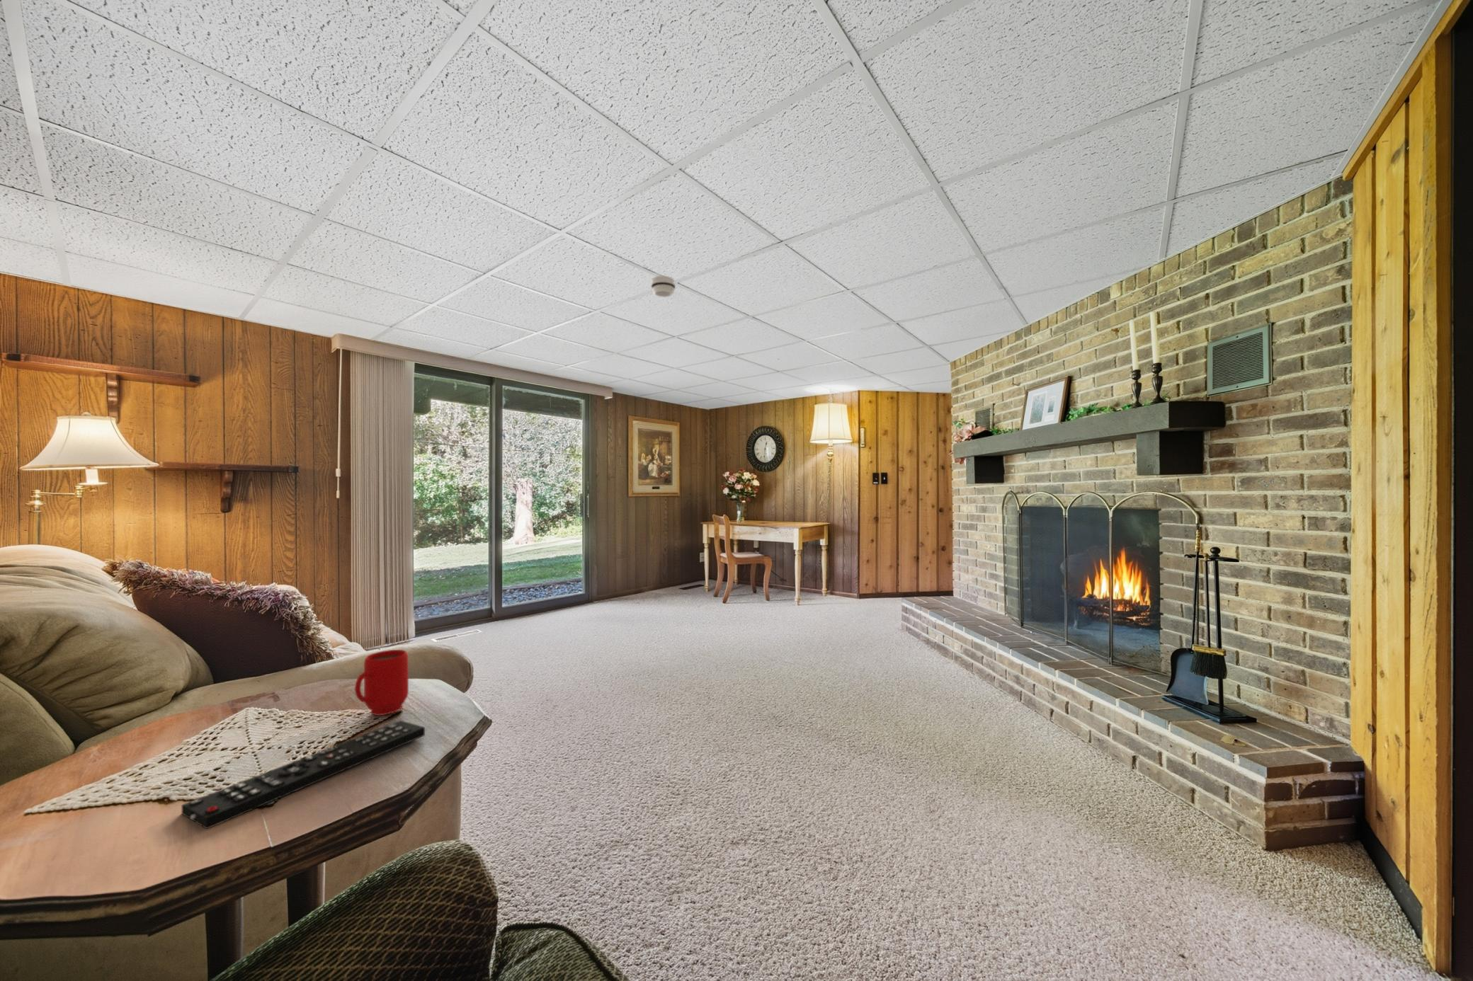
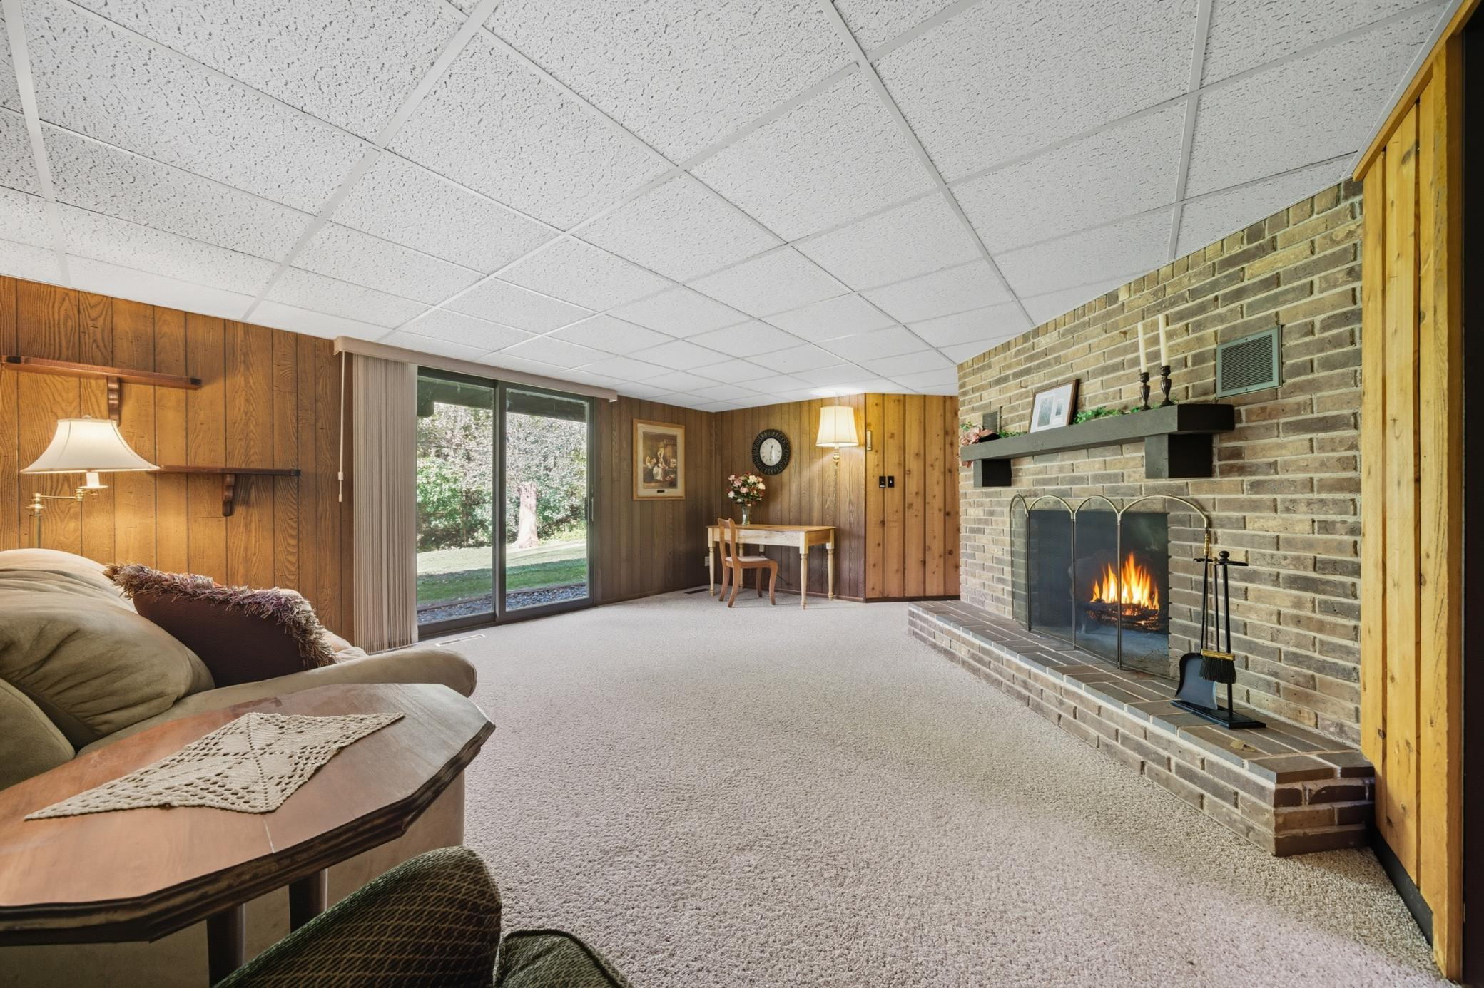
- smoke detector [651,275,677,298]
- mug [354,649,410,716]
- remote control [181,719,426,830]
